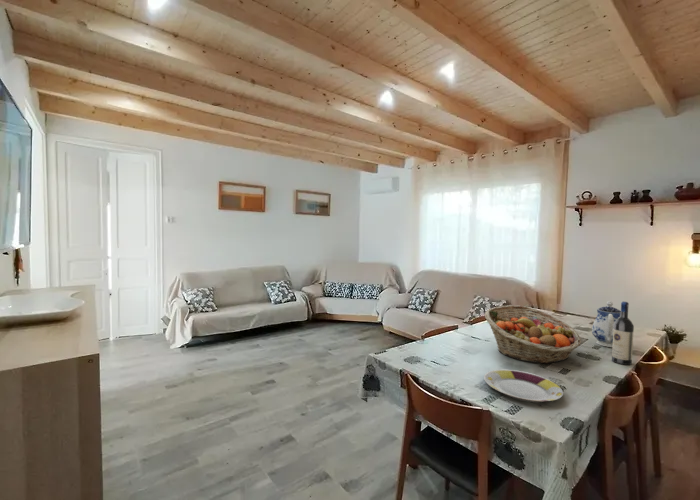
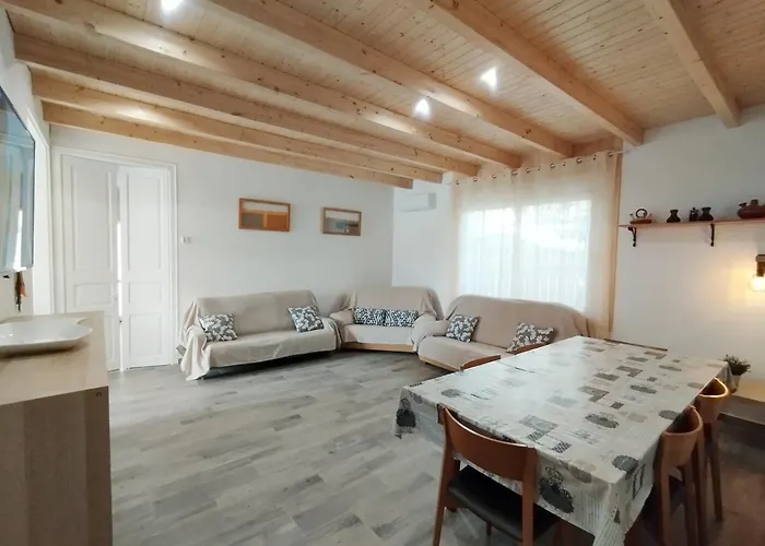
- teapot [591,300,621,348]
- fruit basket [484,304,582,364]
- wine bottle [611,301,635,366]
- plate [483,369,564,403]
